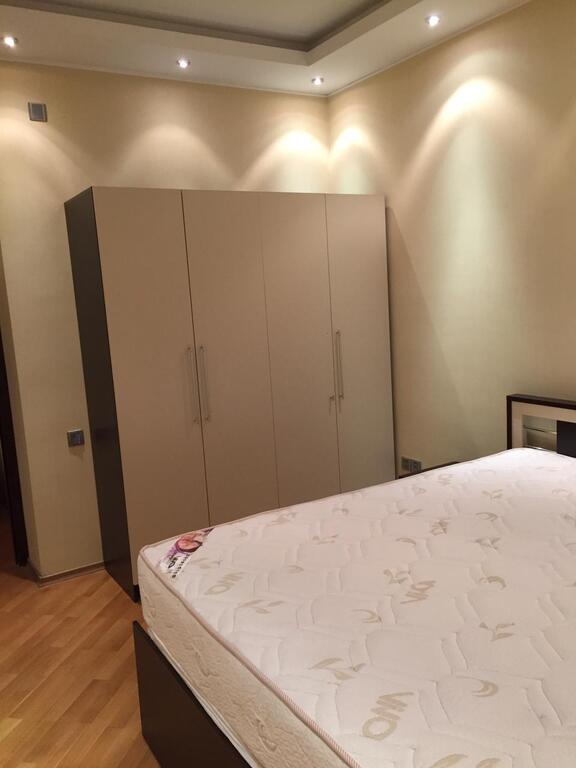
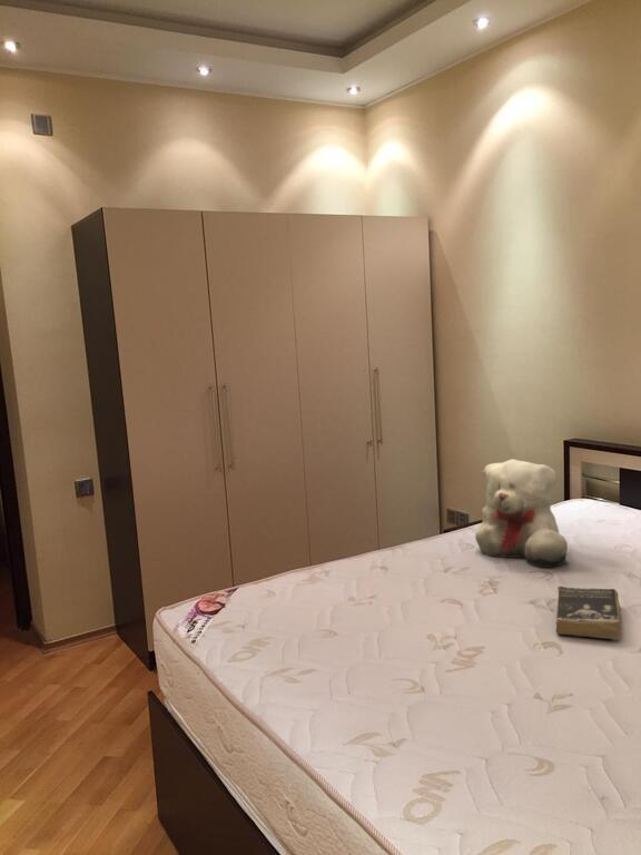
+ teddy bear [474,458,569,569]
+ book [555,586,622,641]
